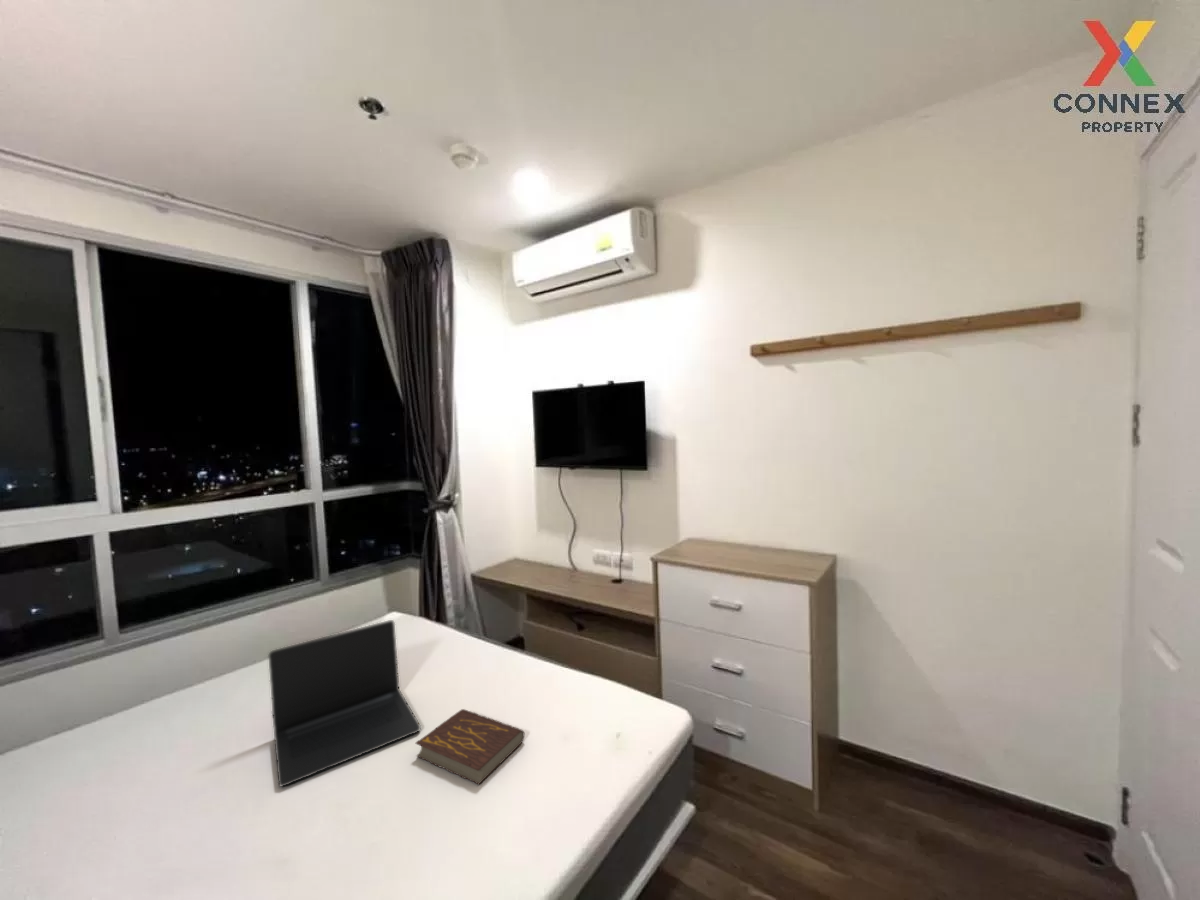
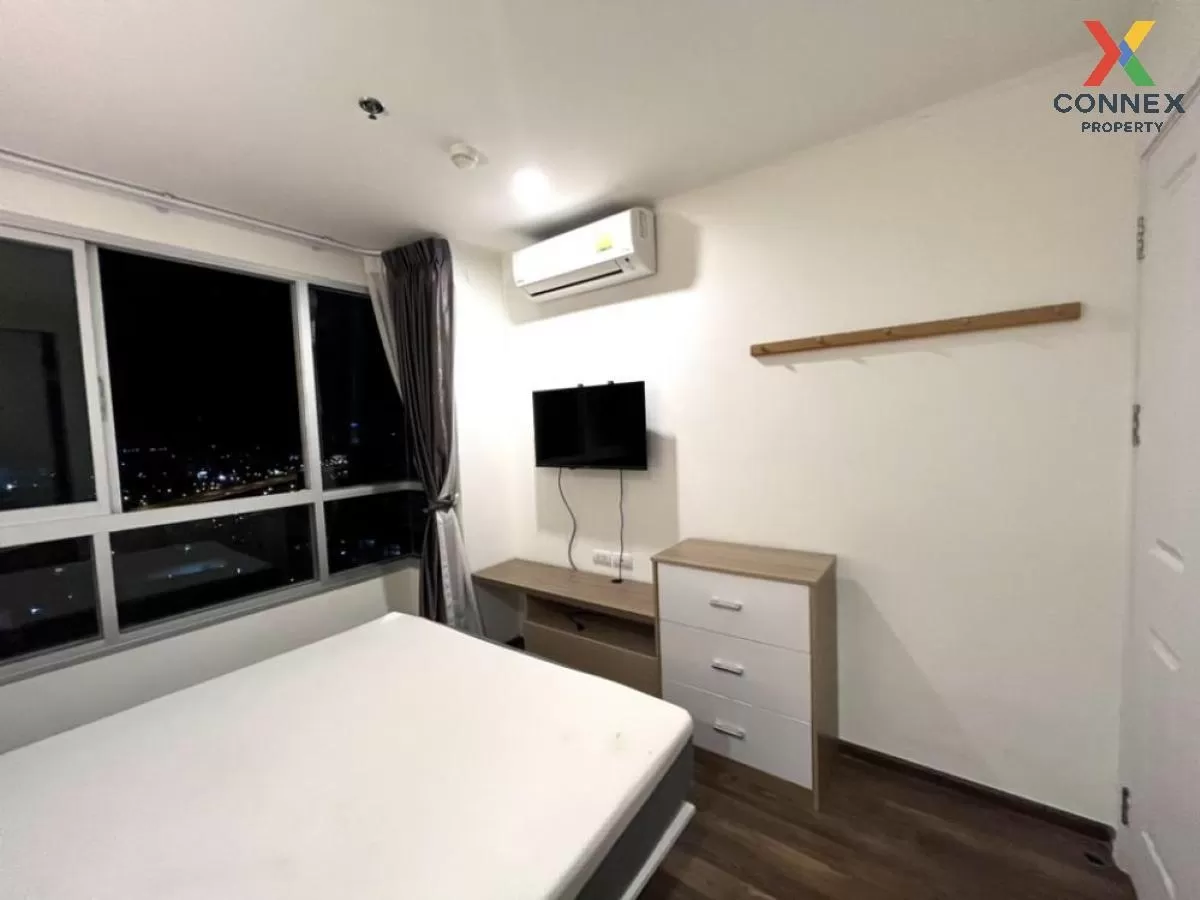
- laptop [268,619,422,788]
- book [415,708,525,786]
